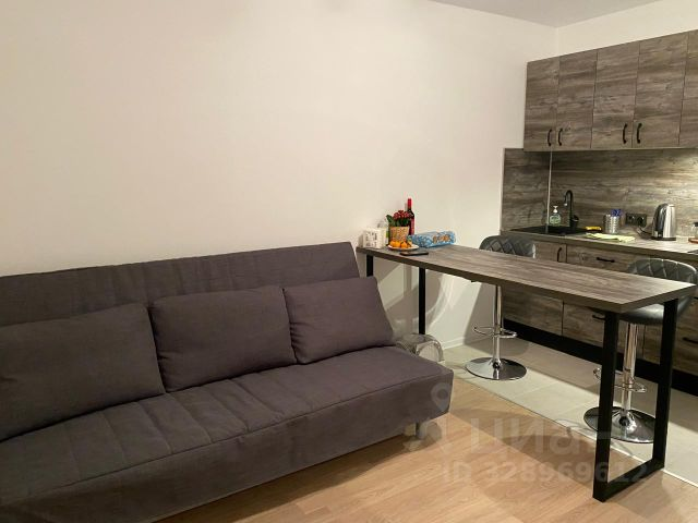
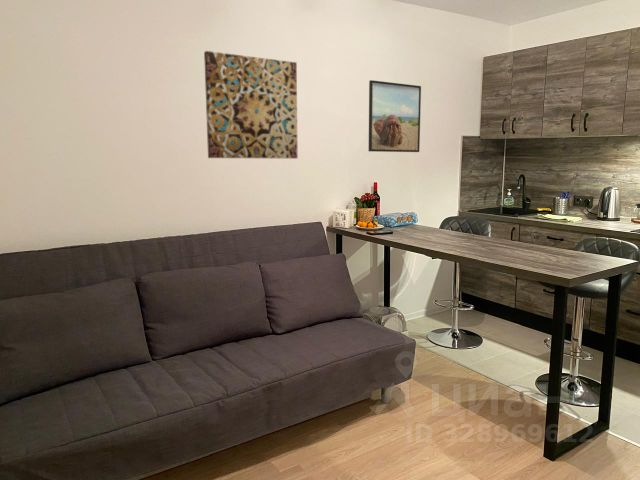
+ wall art [203,50,299,160]
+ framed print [368,79,422,153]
